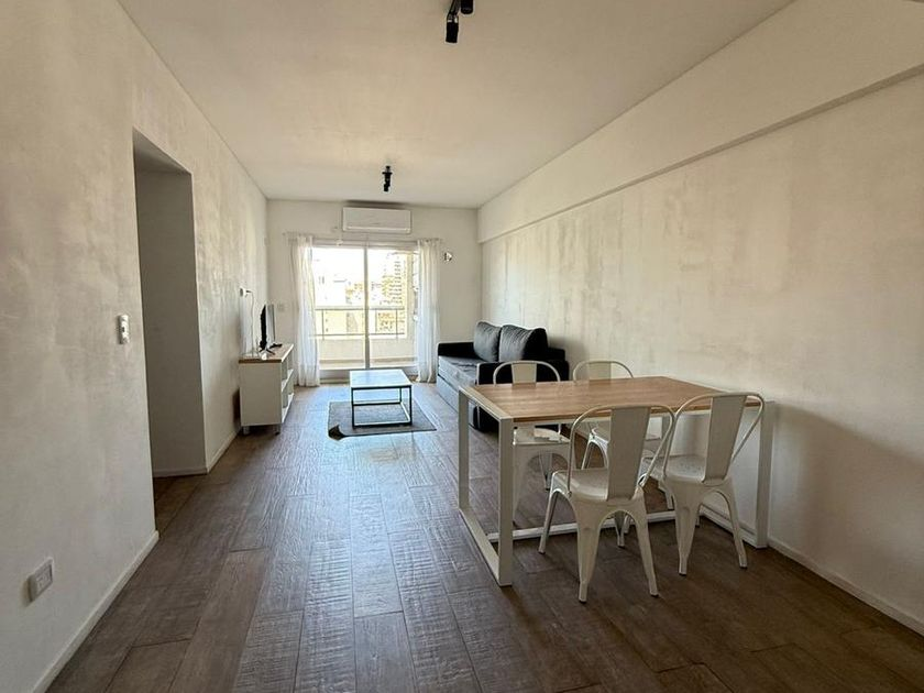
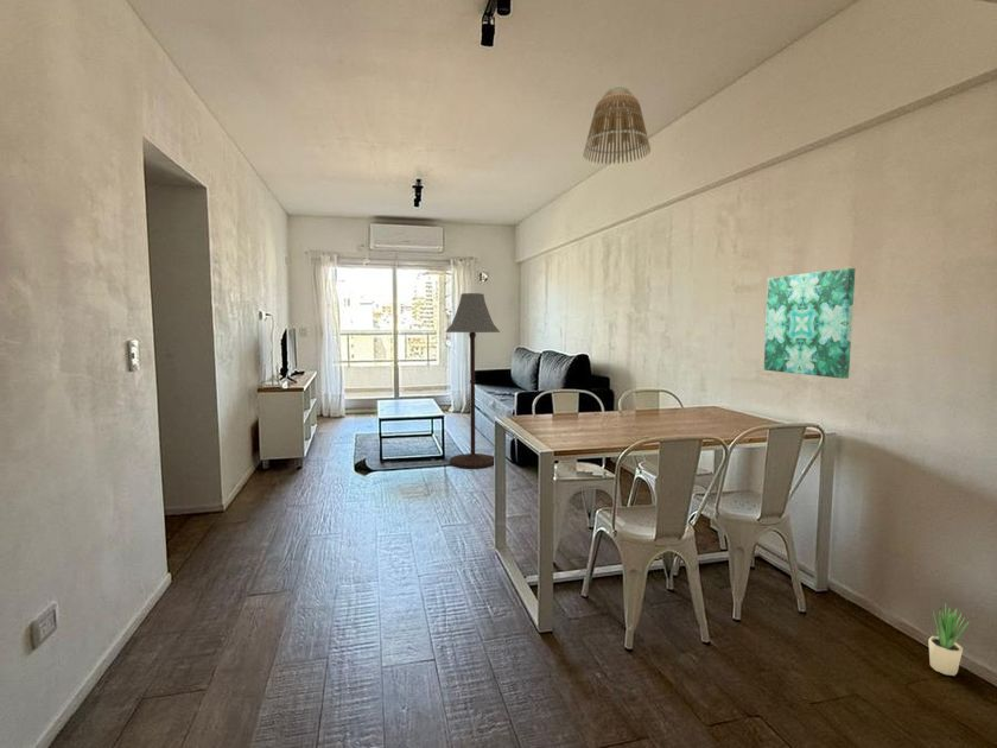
+ lamp shade [582,84,652,165]
+ potted plant [927,604,971,677]
+ wall art [763,267,856,380]
+ floor lamp [444,292,501,469]
